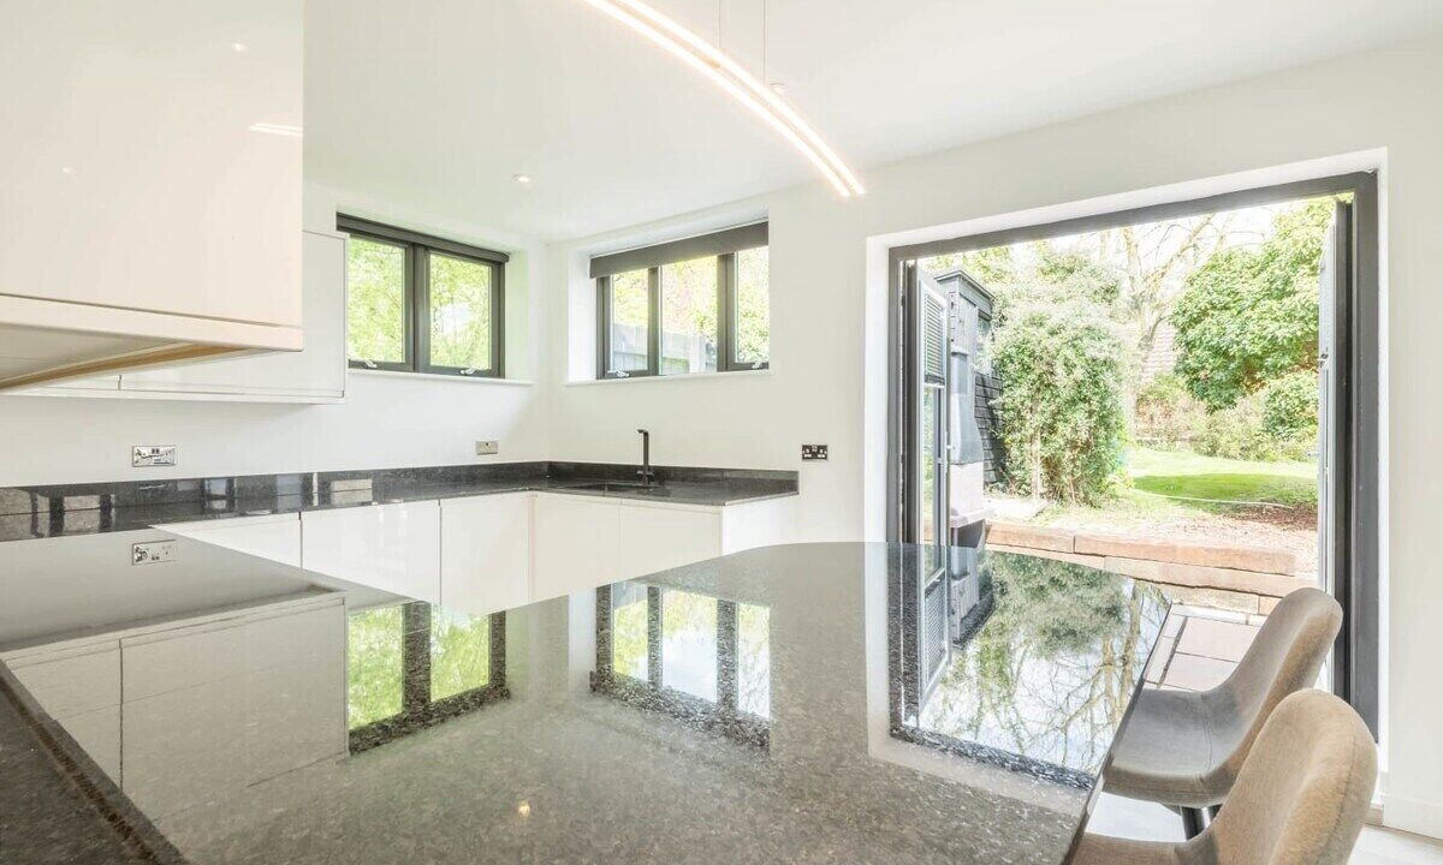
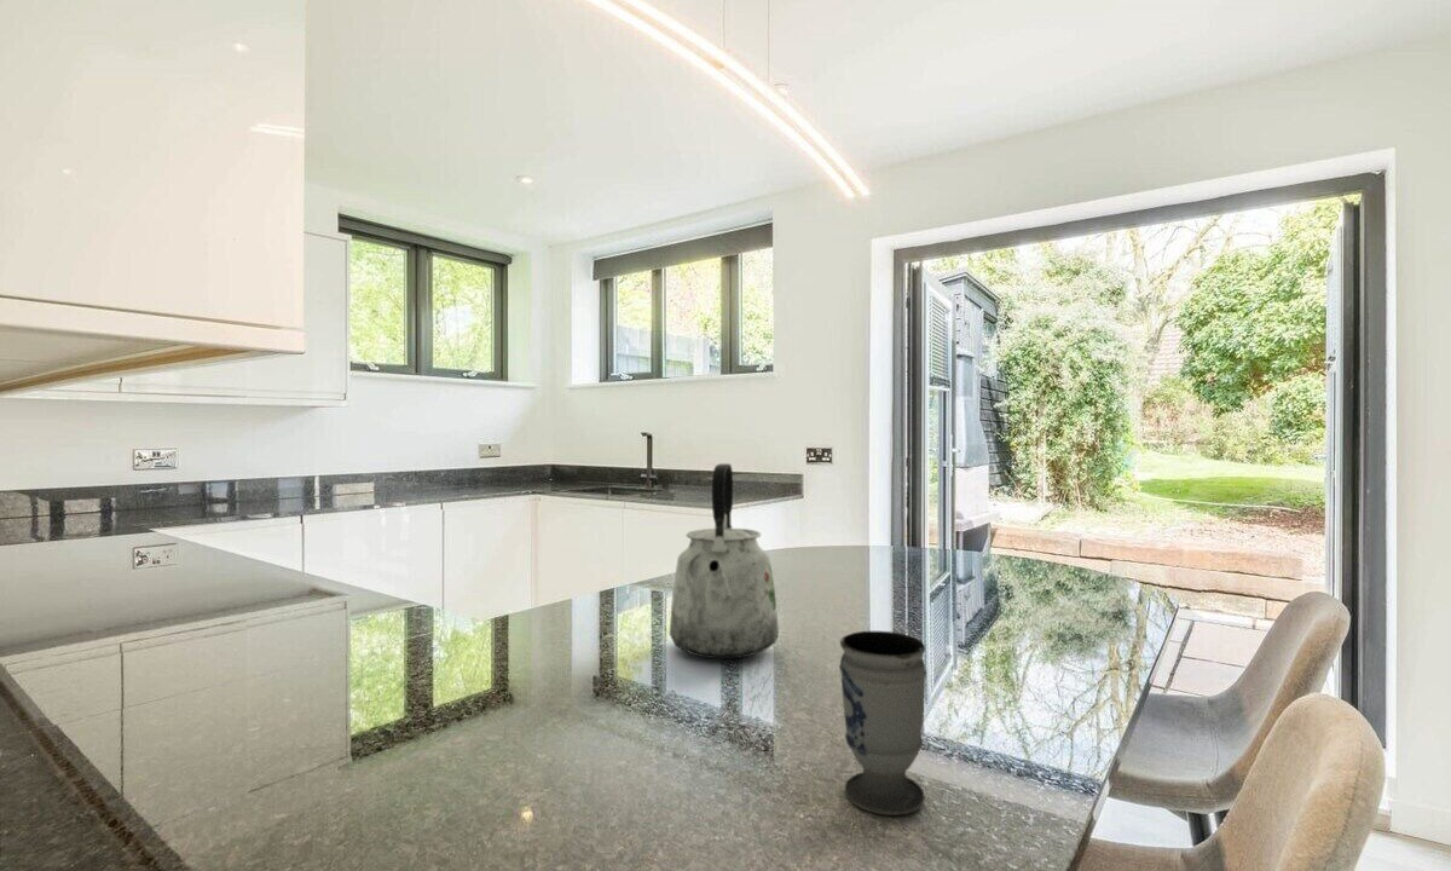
+ kettle [669,462,780,661]
+ cup [838,630,927,817]
